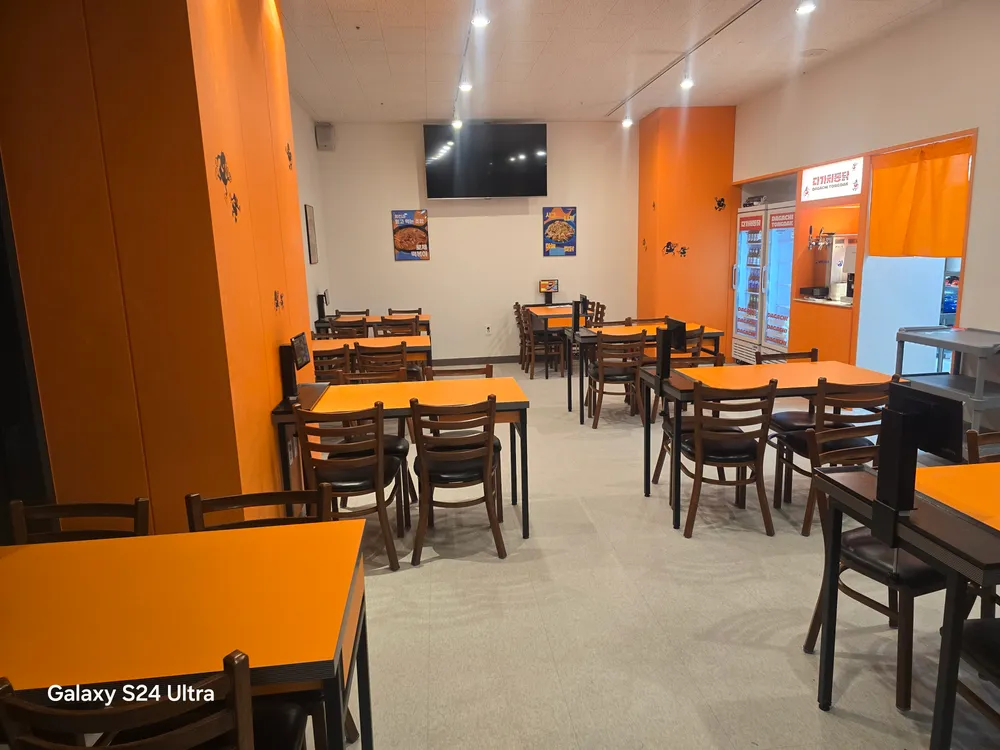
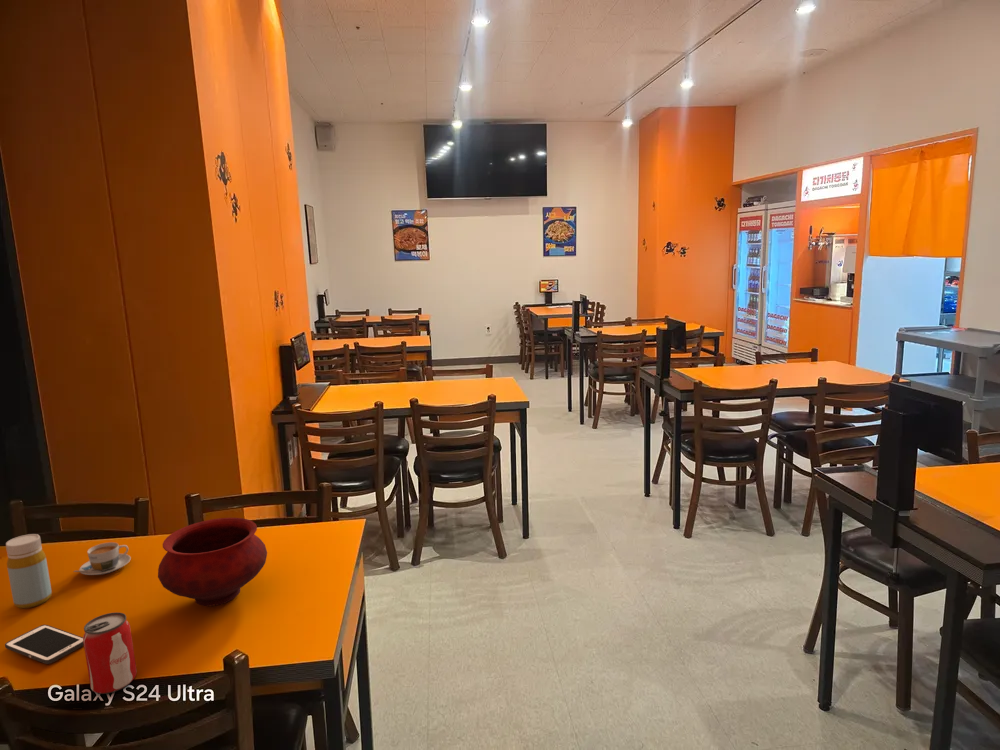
+ beverage can [83,611,138,695]
+ bowl [157,517,268,607]
+ coffee cup [73,541,132,576]
+ cell phone [4,624,84,665]
+ bottle [5,533,53,609]
